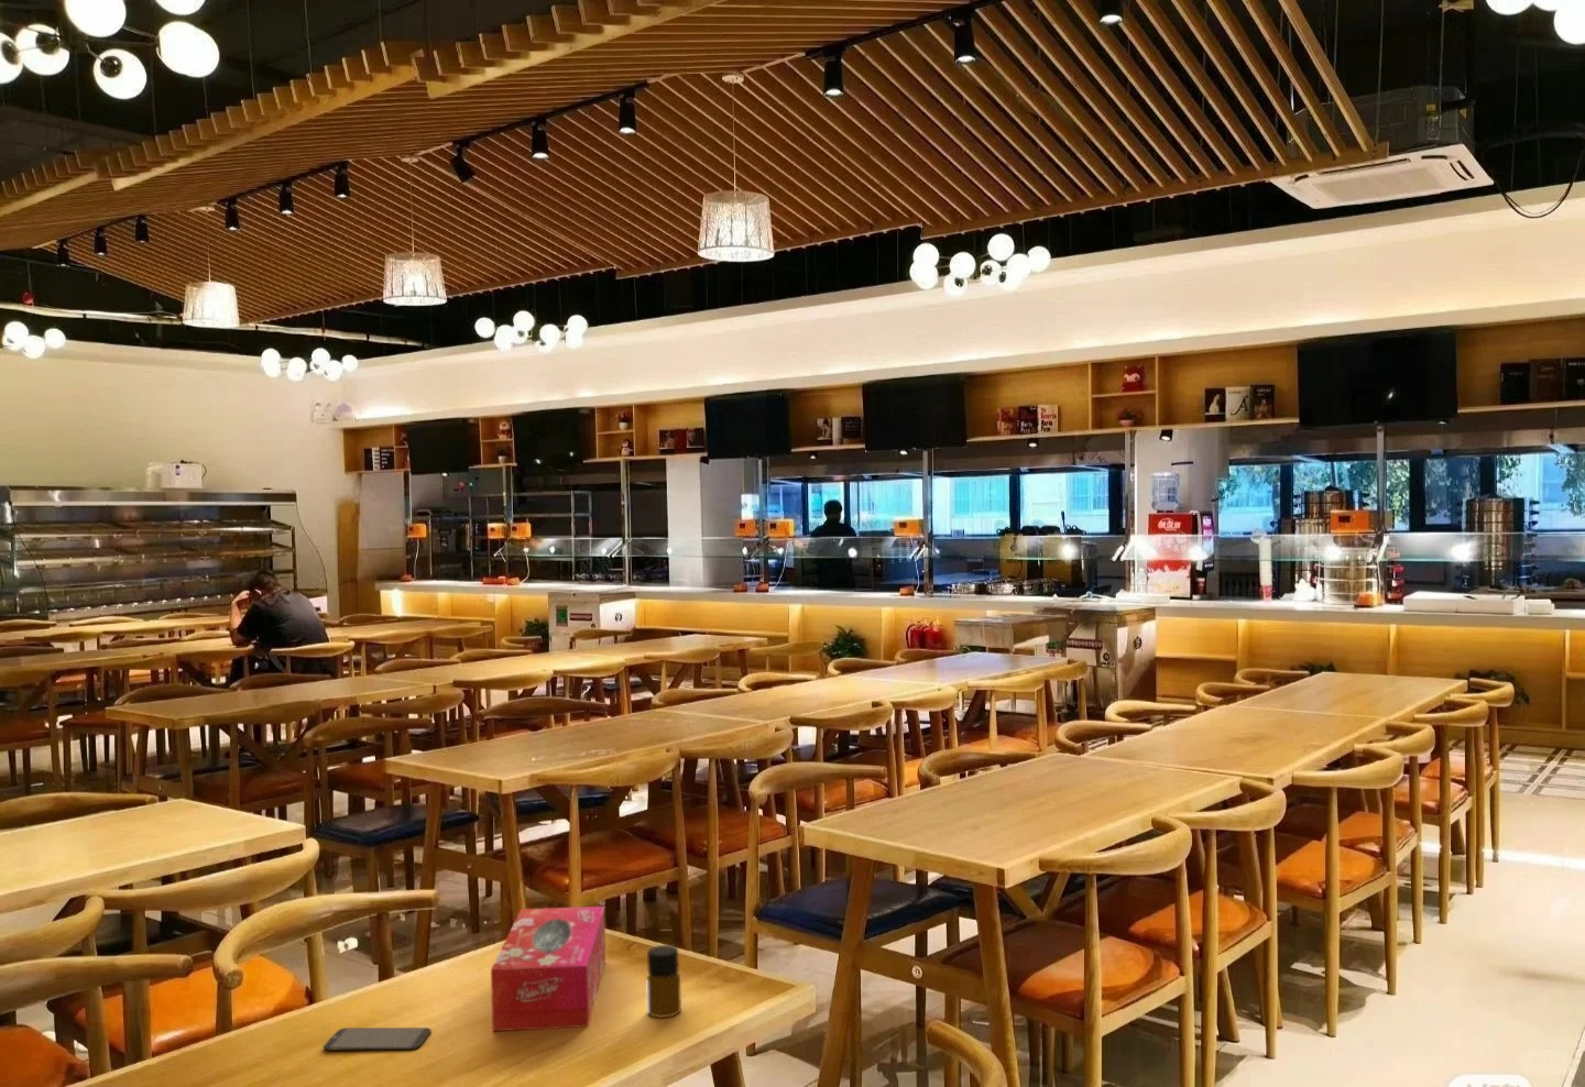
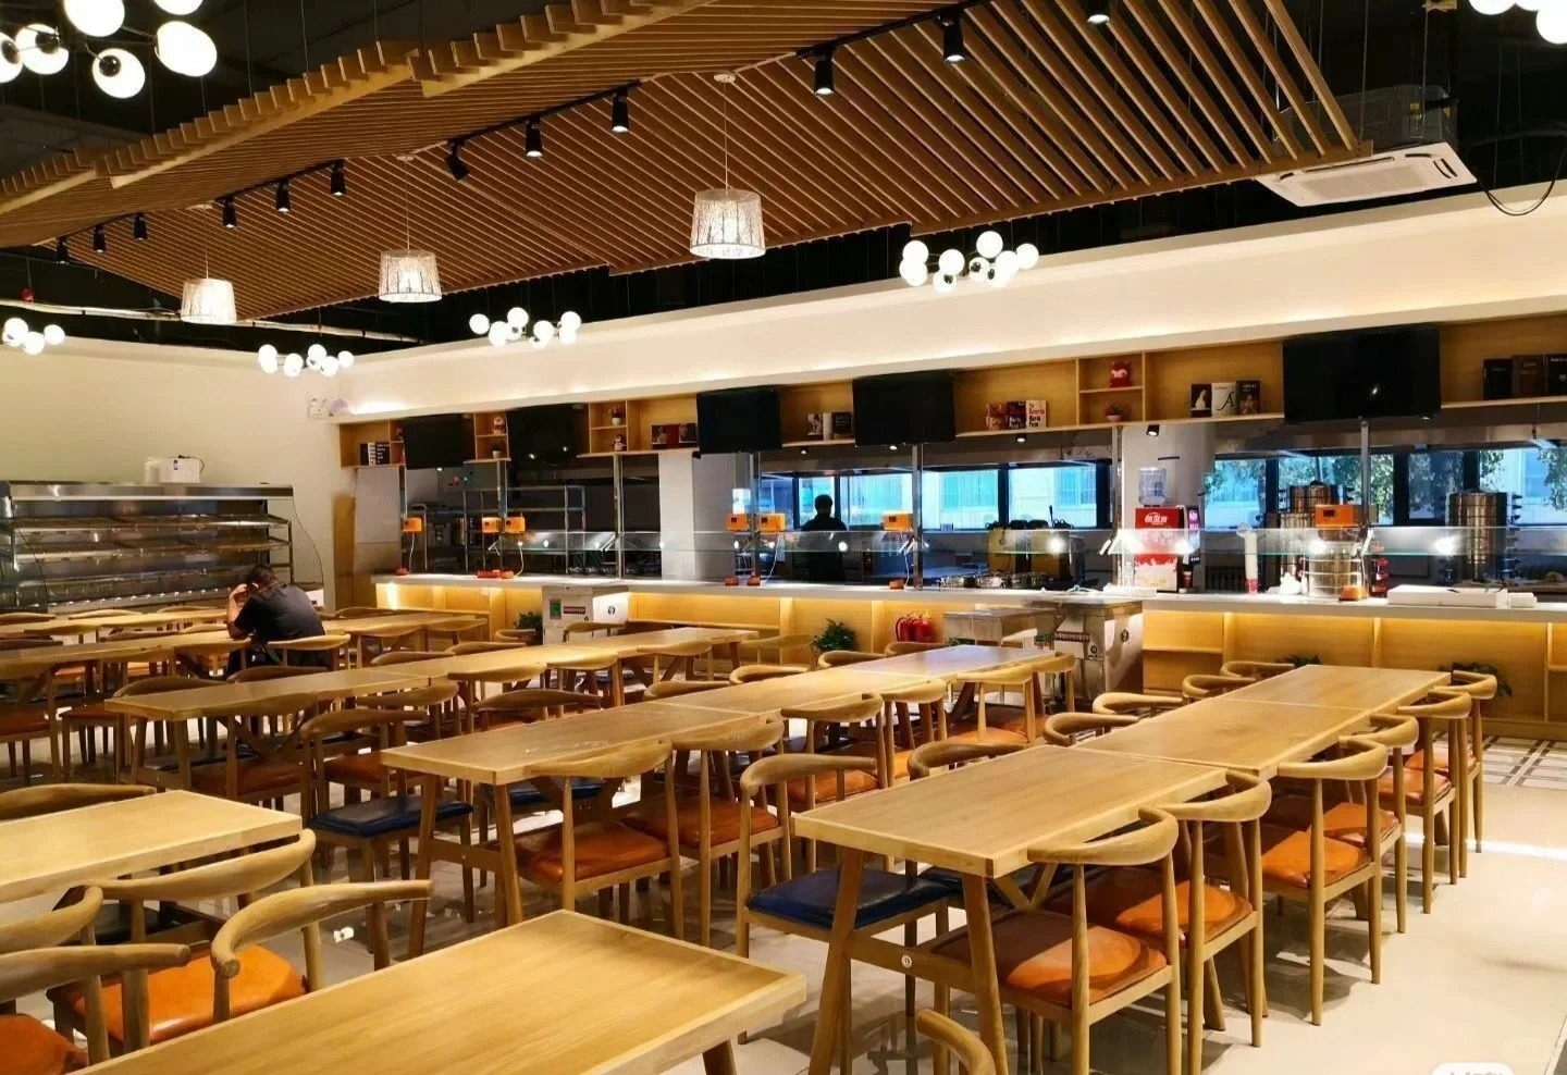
- tissue box [490,905,607,1032]
- bottle [646,944,683,1018]
- smartphone [323,1027,432,1051]
